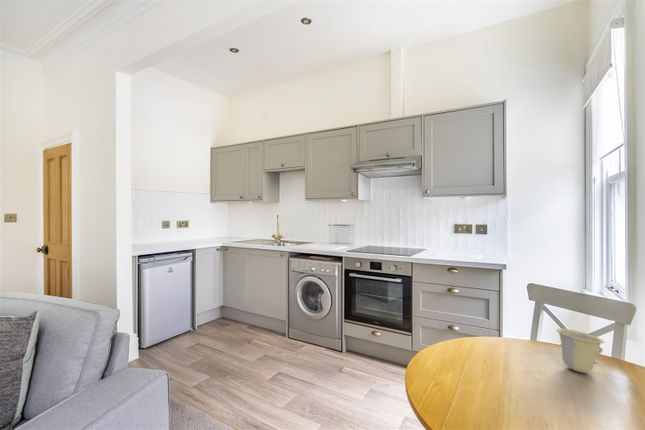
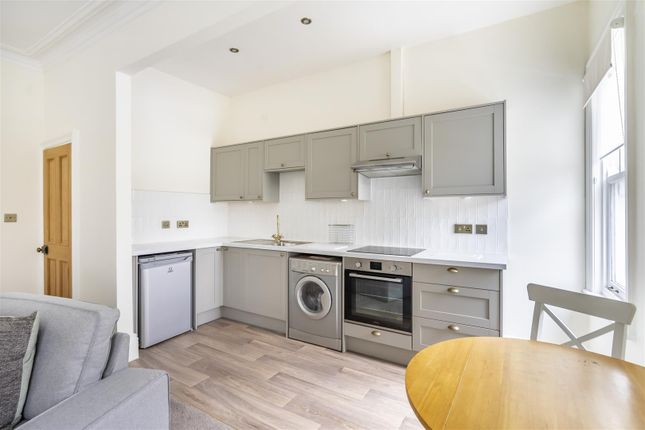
- cup [555,328,605,374]
